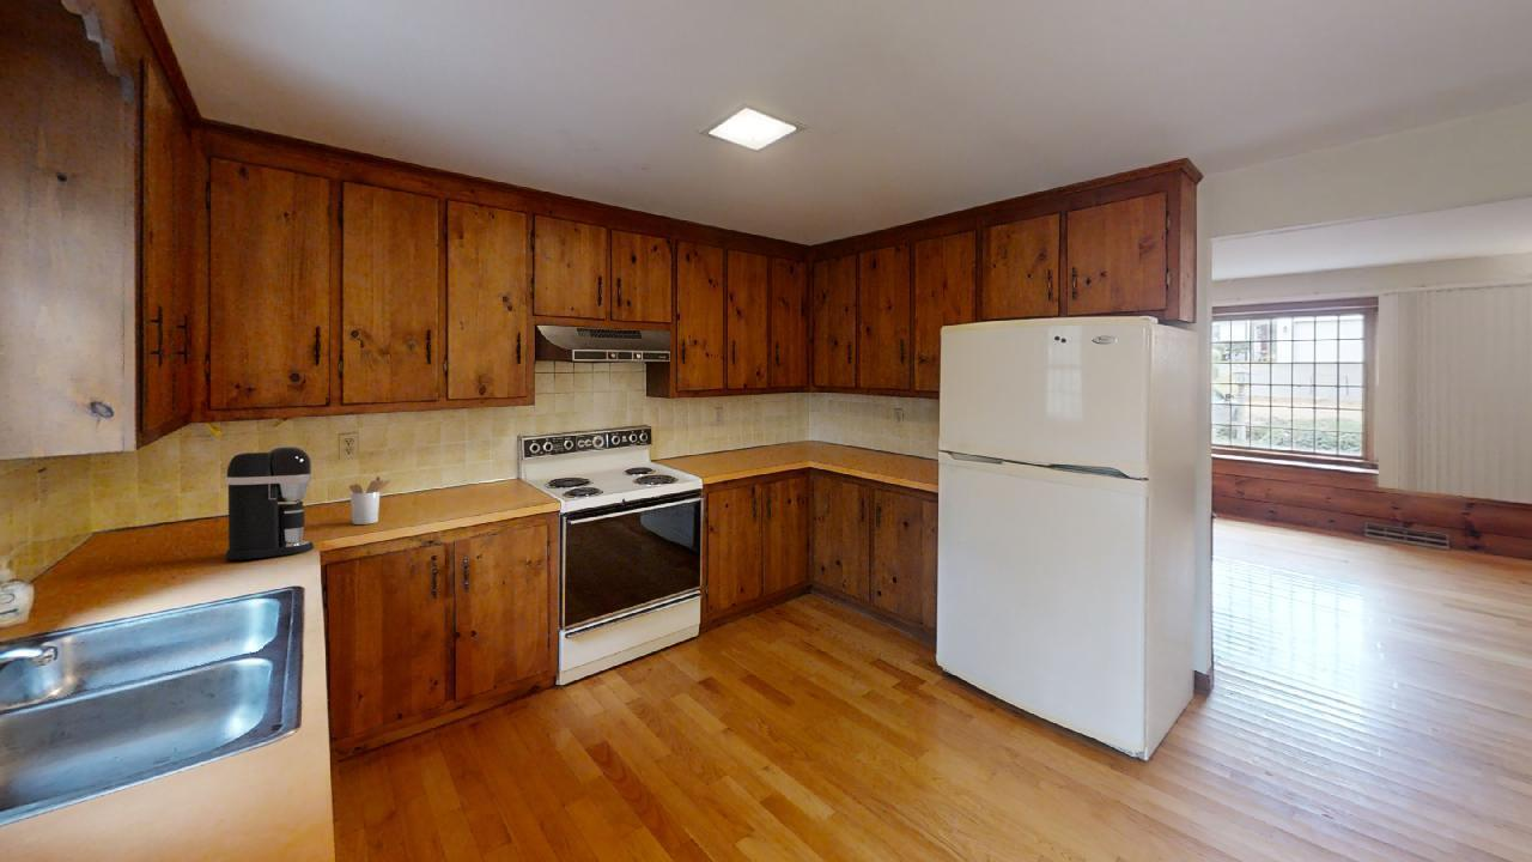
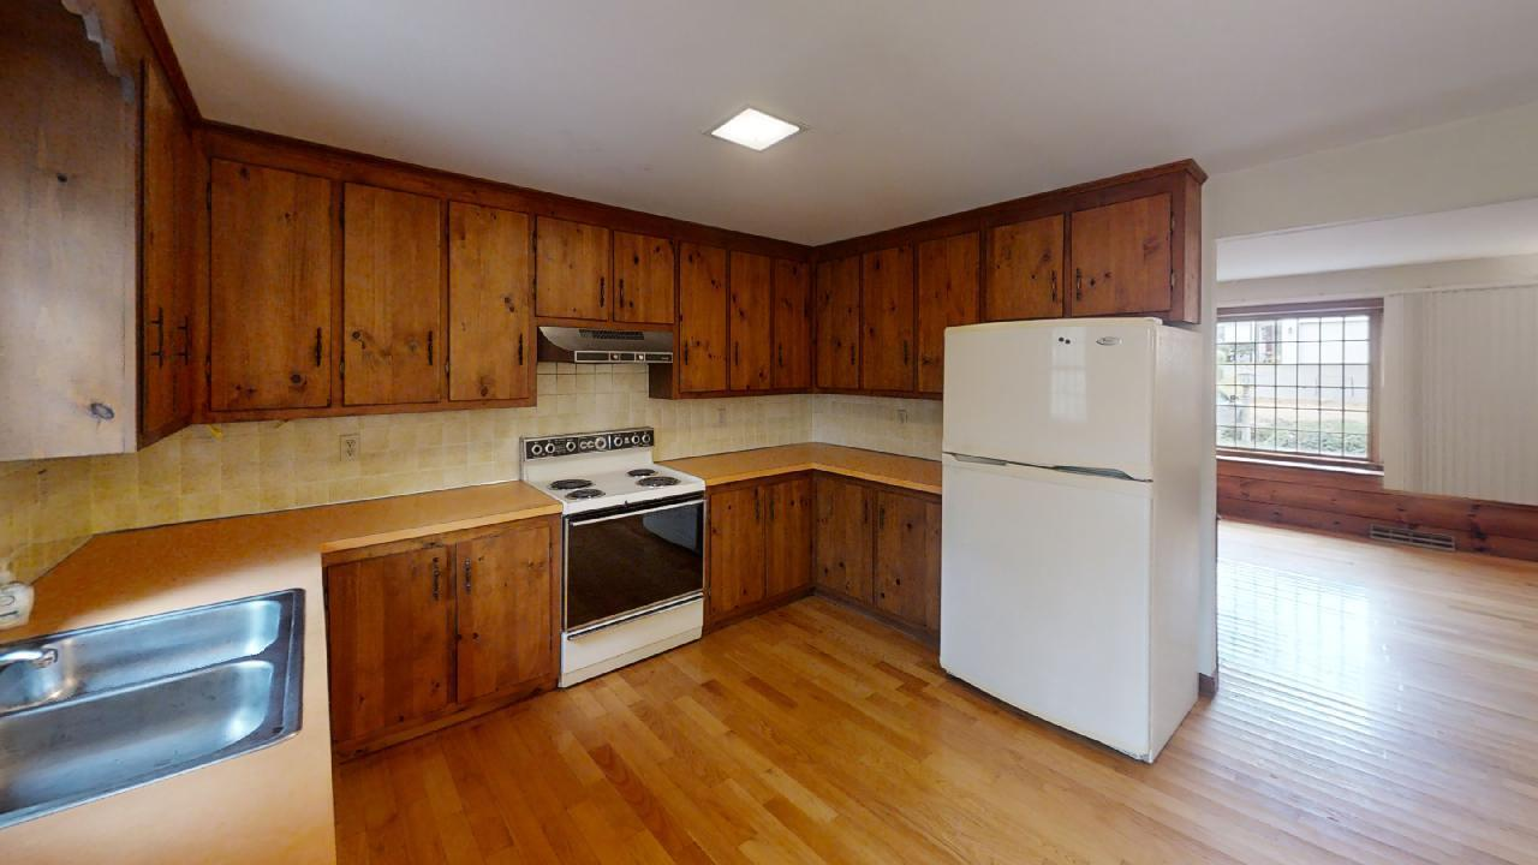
- utensil holder [348,475,391,526]
- coffee maker [224,445,315,560]
